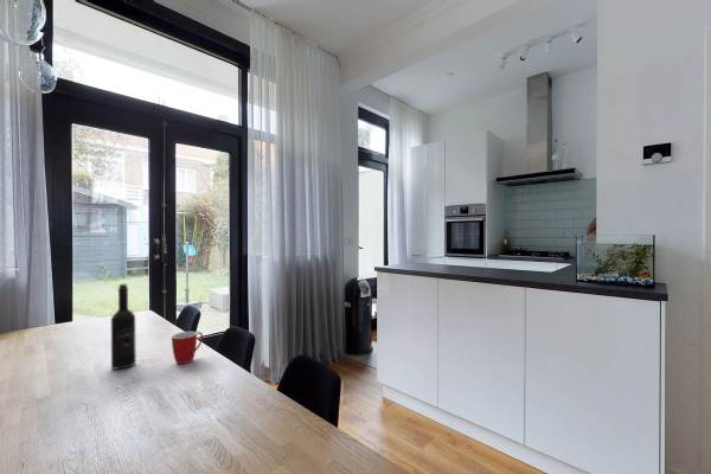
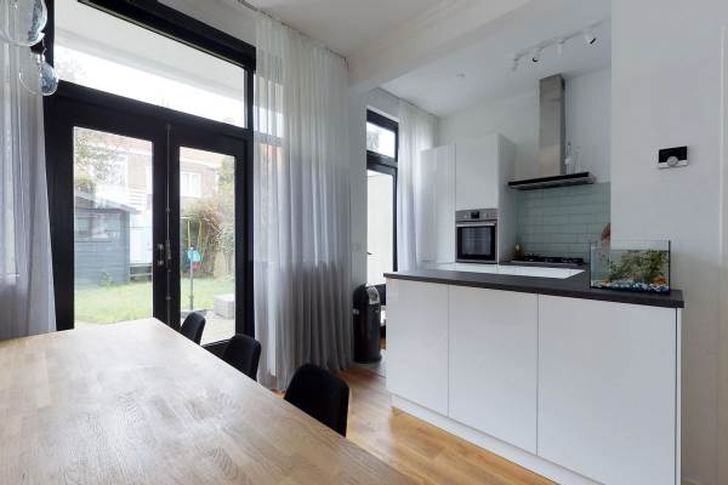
- wine bottle [110,282,137,370]
- mug [171,331,204,365]
